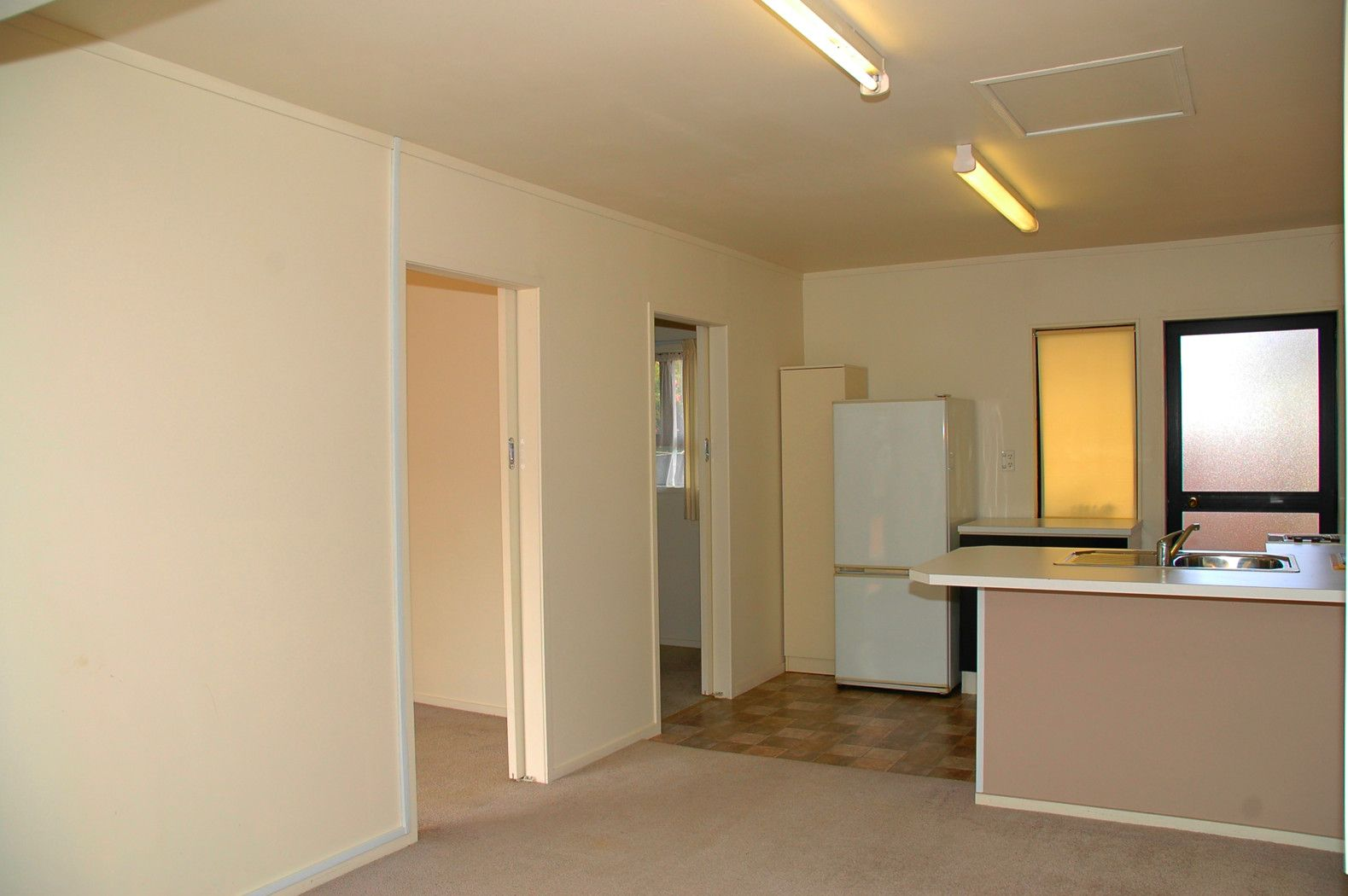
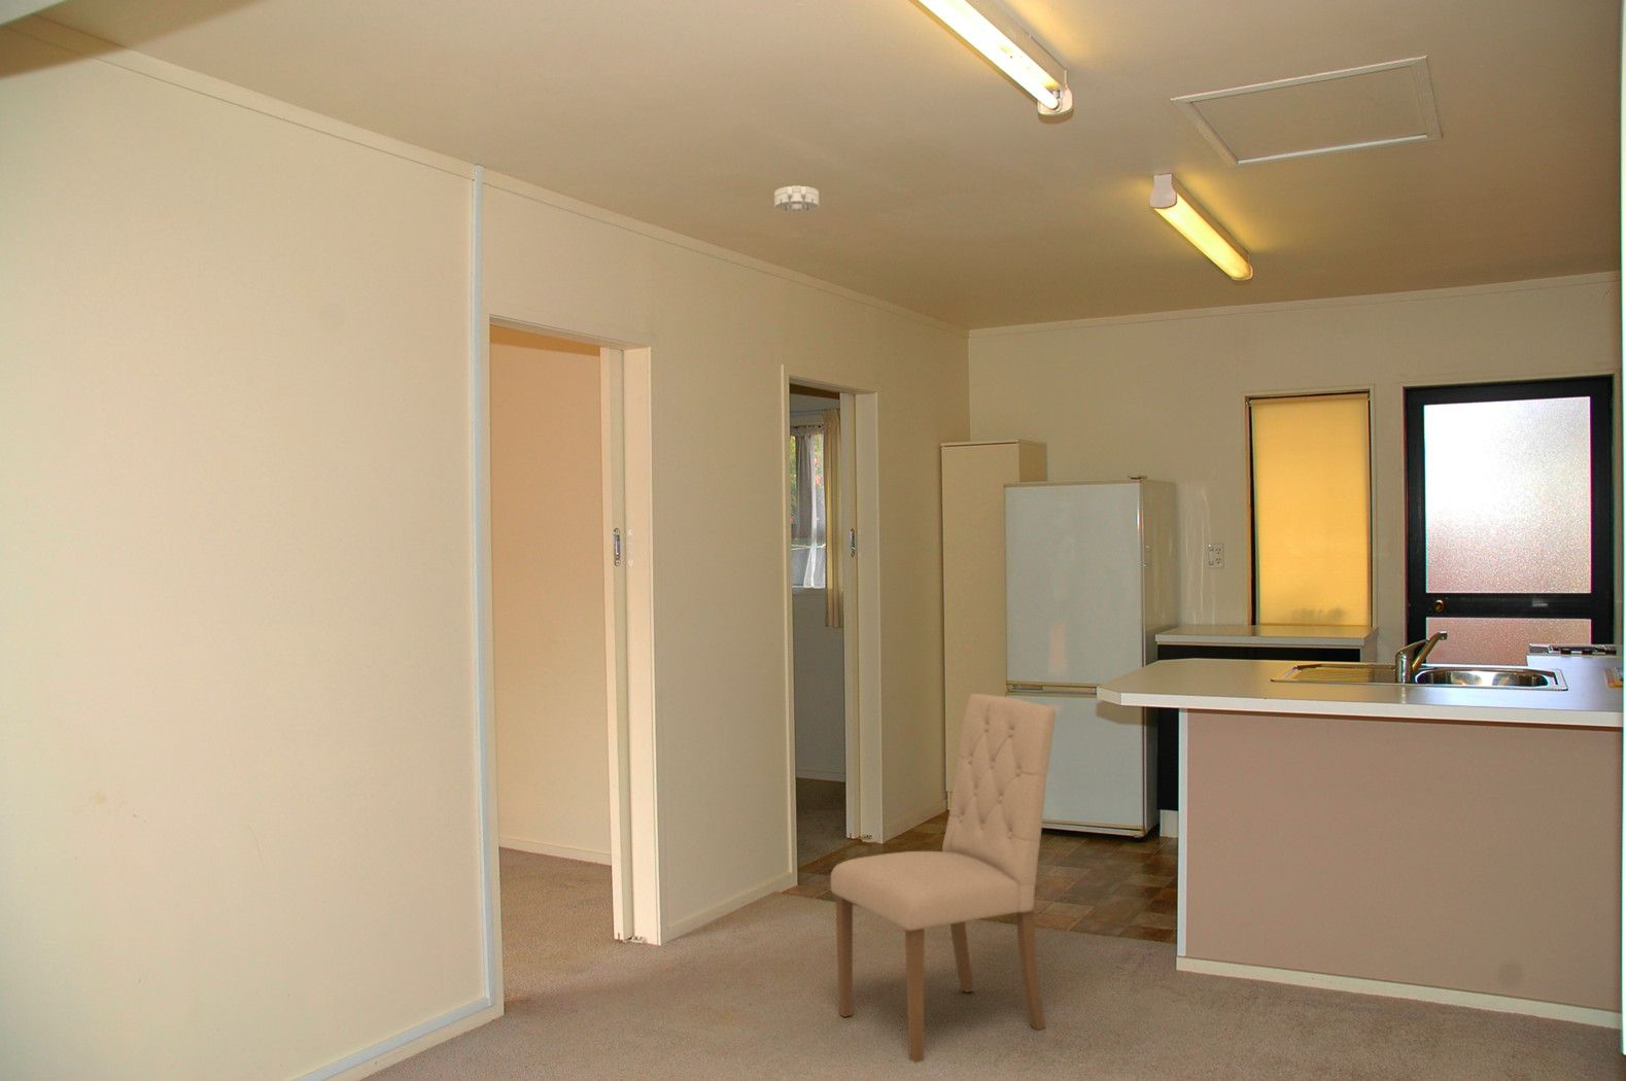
+ smoke detector [773,185,820,214]
+ dining chair [830,693,1057,1063]
